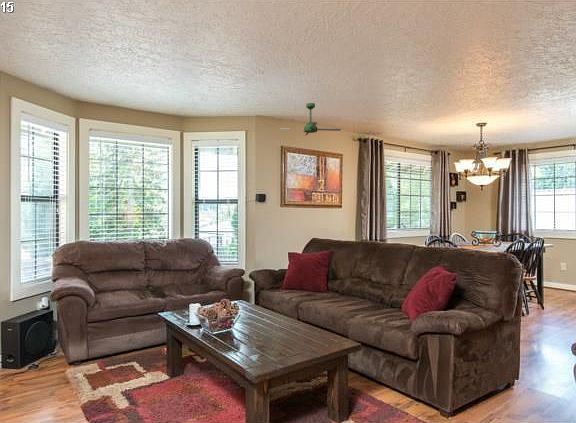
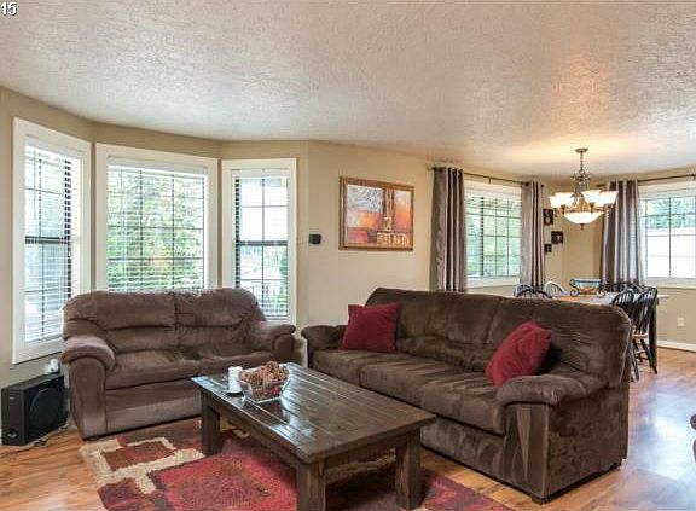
- ceiling fan [279,102,342,136]
